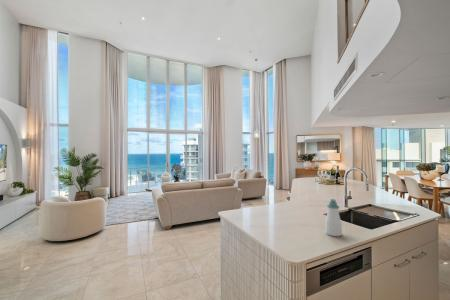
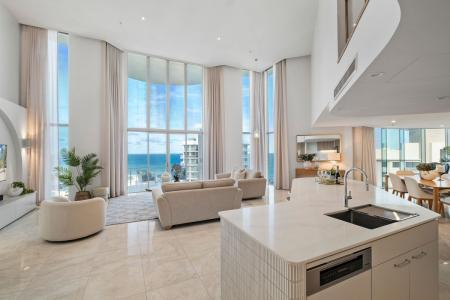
- soap bottle [324,198,343,237]
